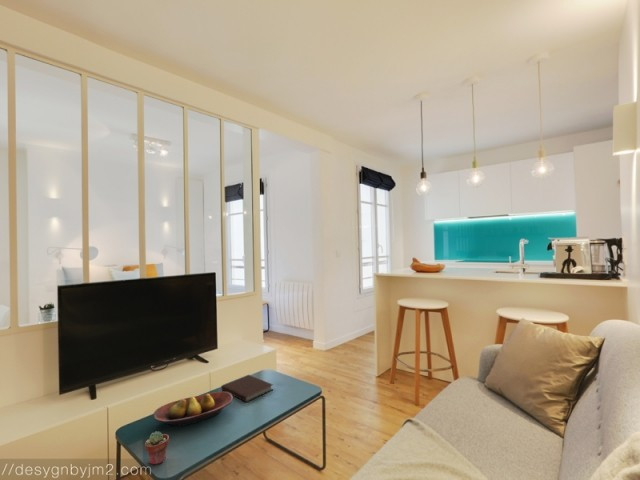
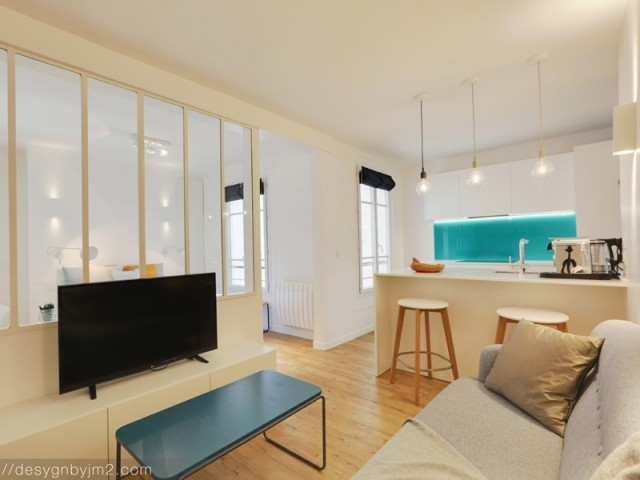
- notebook [220,374,275,403]
- potted succulent [144,430,170,466]
- fruit bowl [152,391,234,428]
